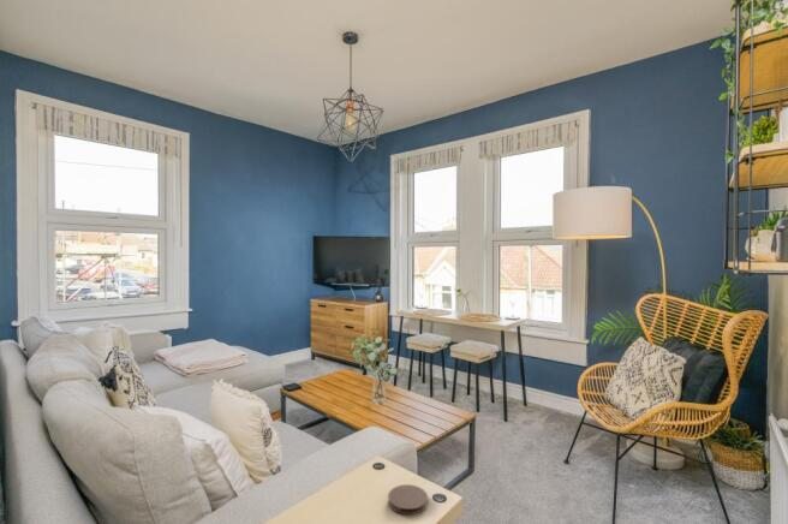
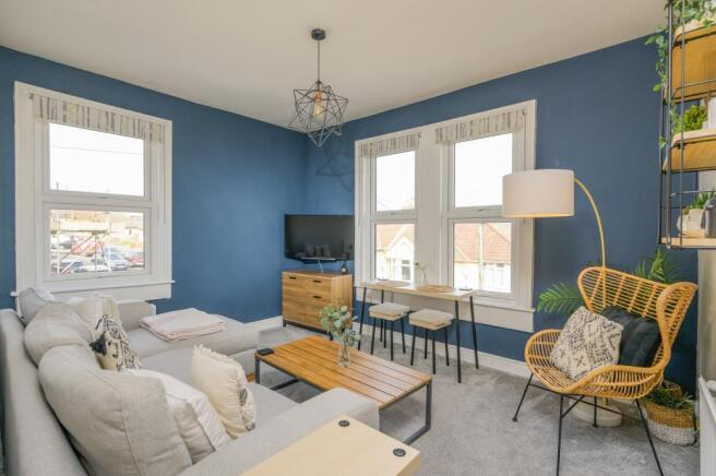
- coaster [387,483,429,516]
